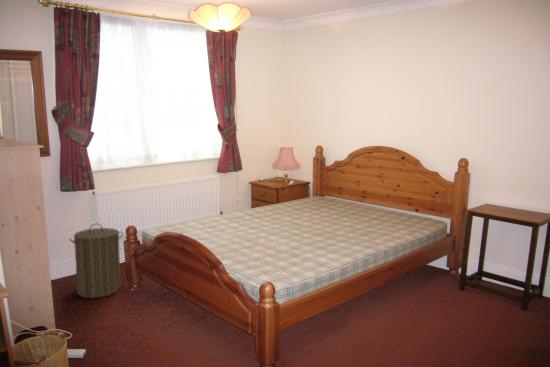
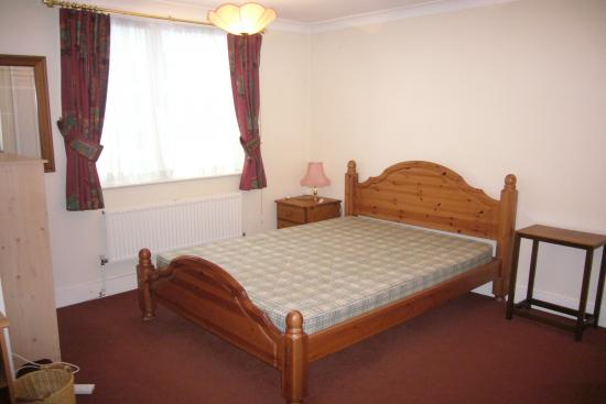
- laundry hamper [68,223,124,299]
